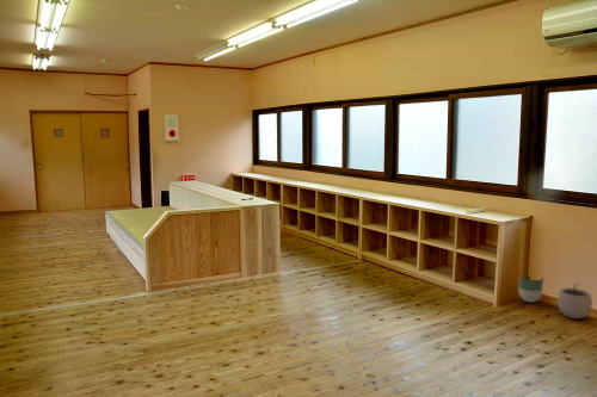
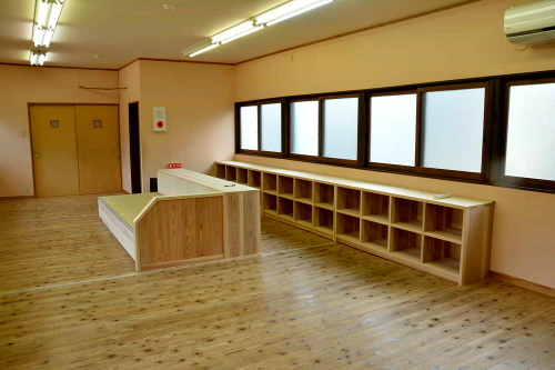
- plant pot [556,281,593,320]
- planter [517,273,544,303]
